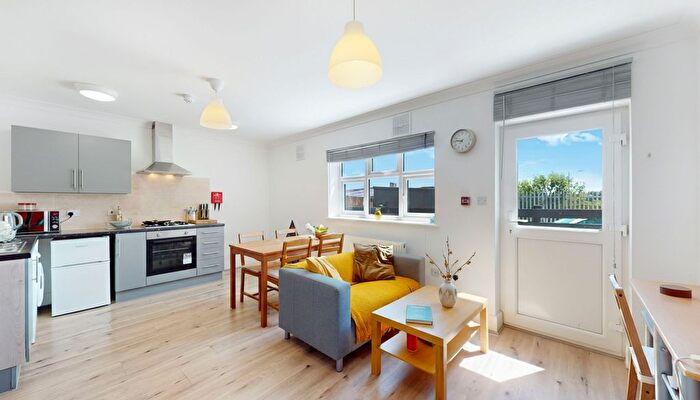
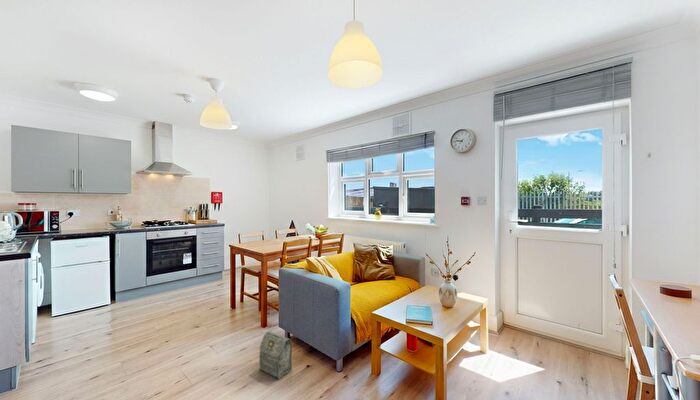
+ bag [258,330,293,380]
